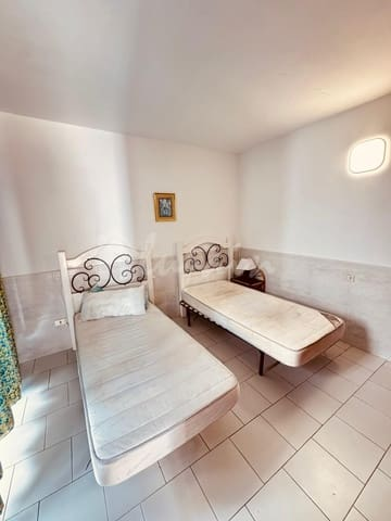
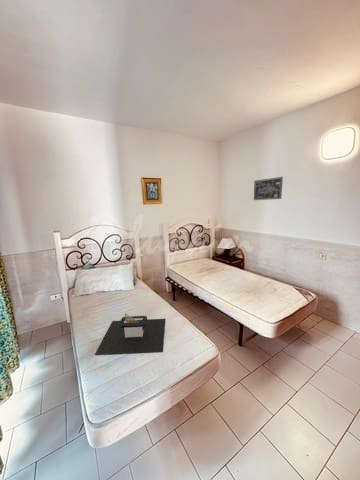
+ wall art [253,176,284,201]
+ architectural model [94,312,166,356]
